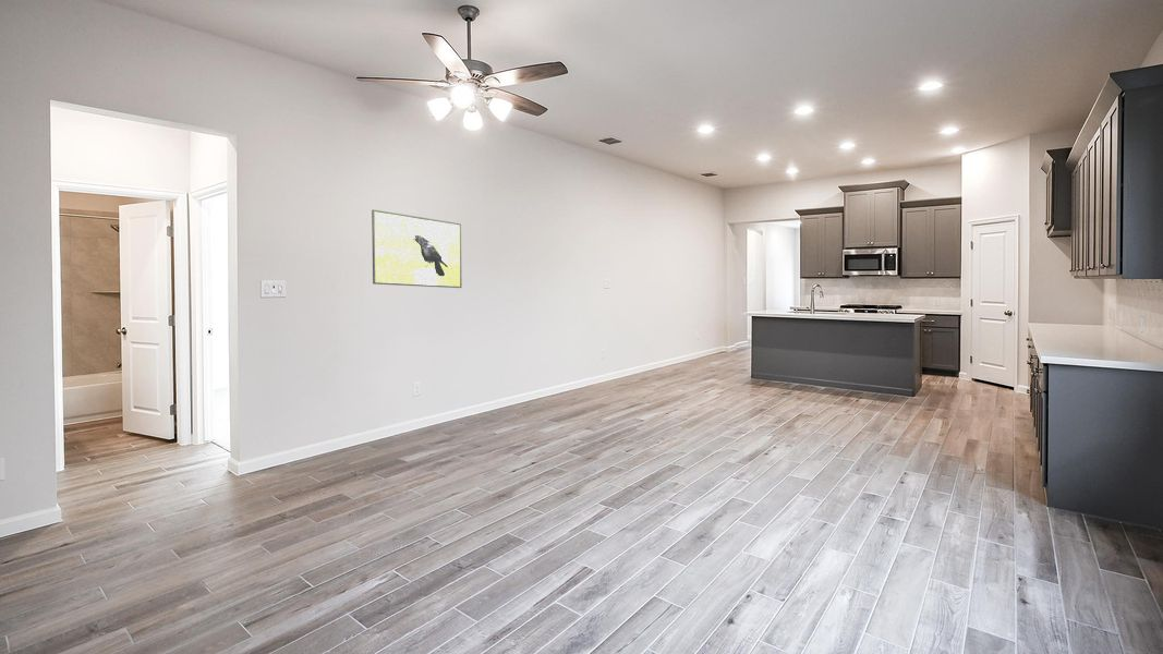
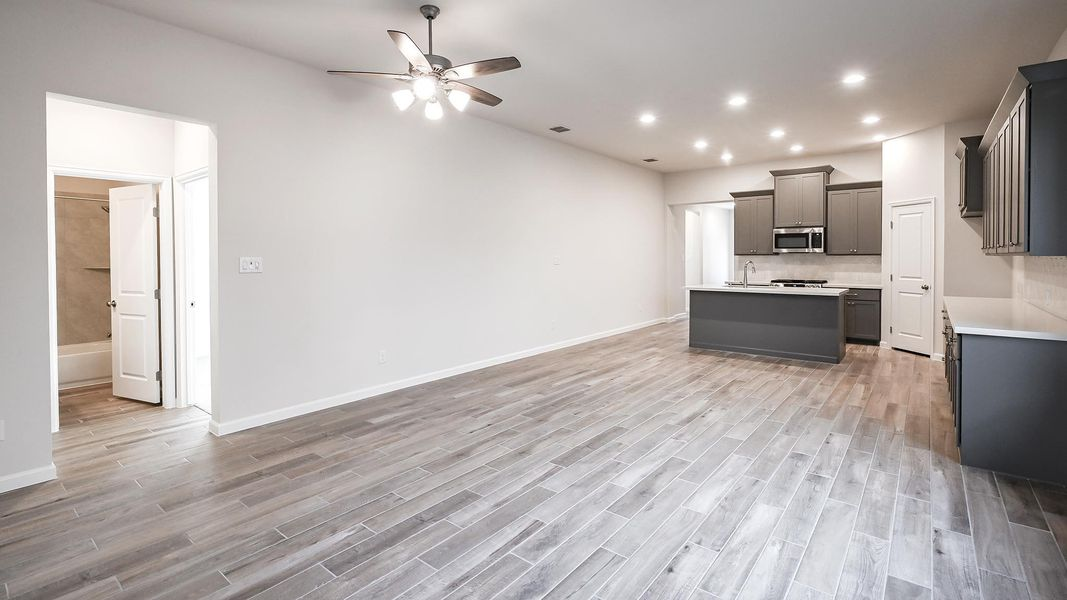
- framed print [371,208,463,289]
